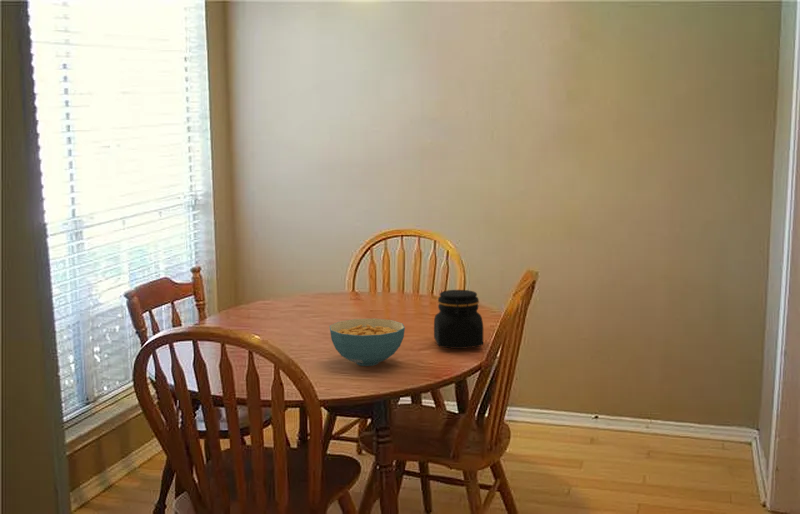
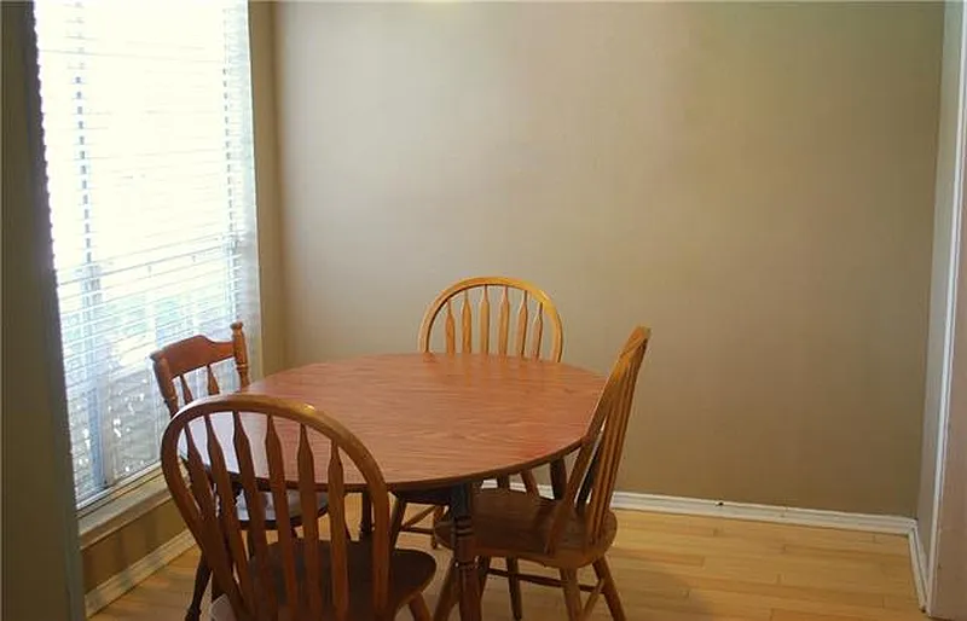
- cereal bowl [329,318,406,367]
- jar [433,289,484,350]
